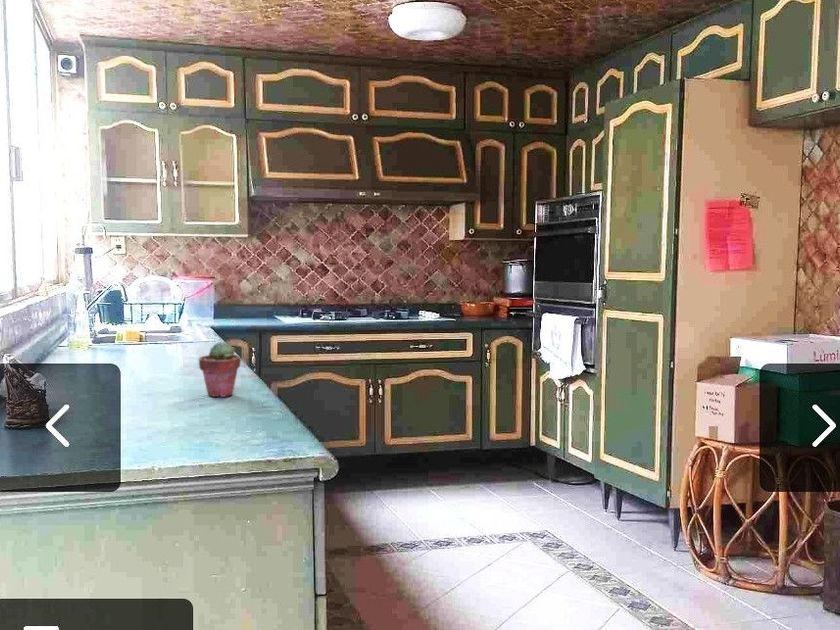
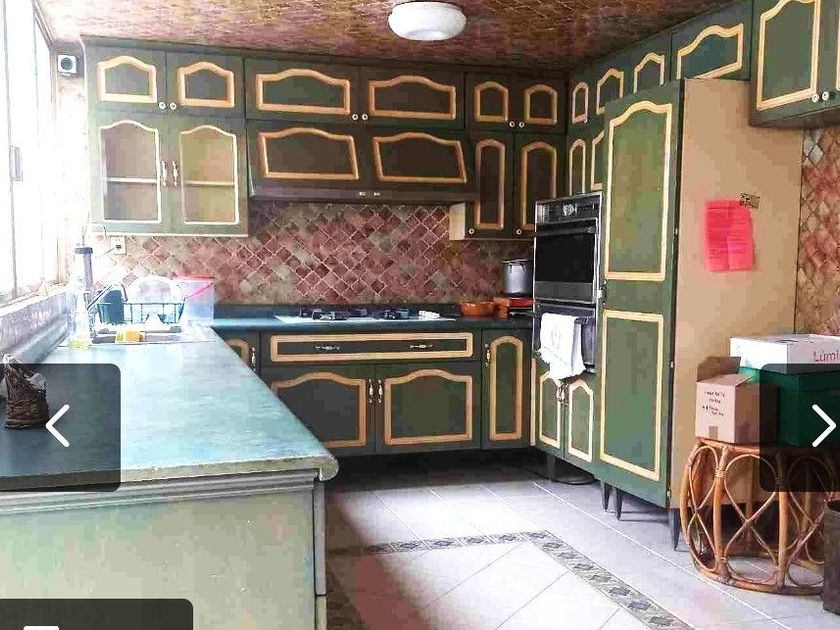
- potted succulent [198,341,242,398]
